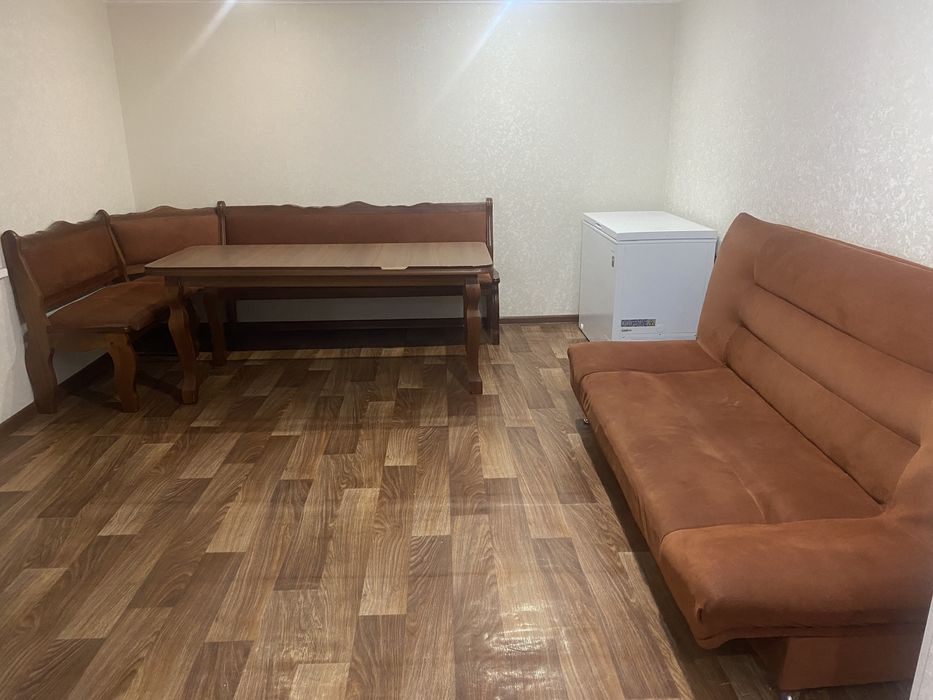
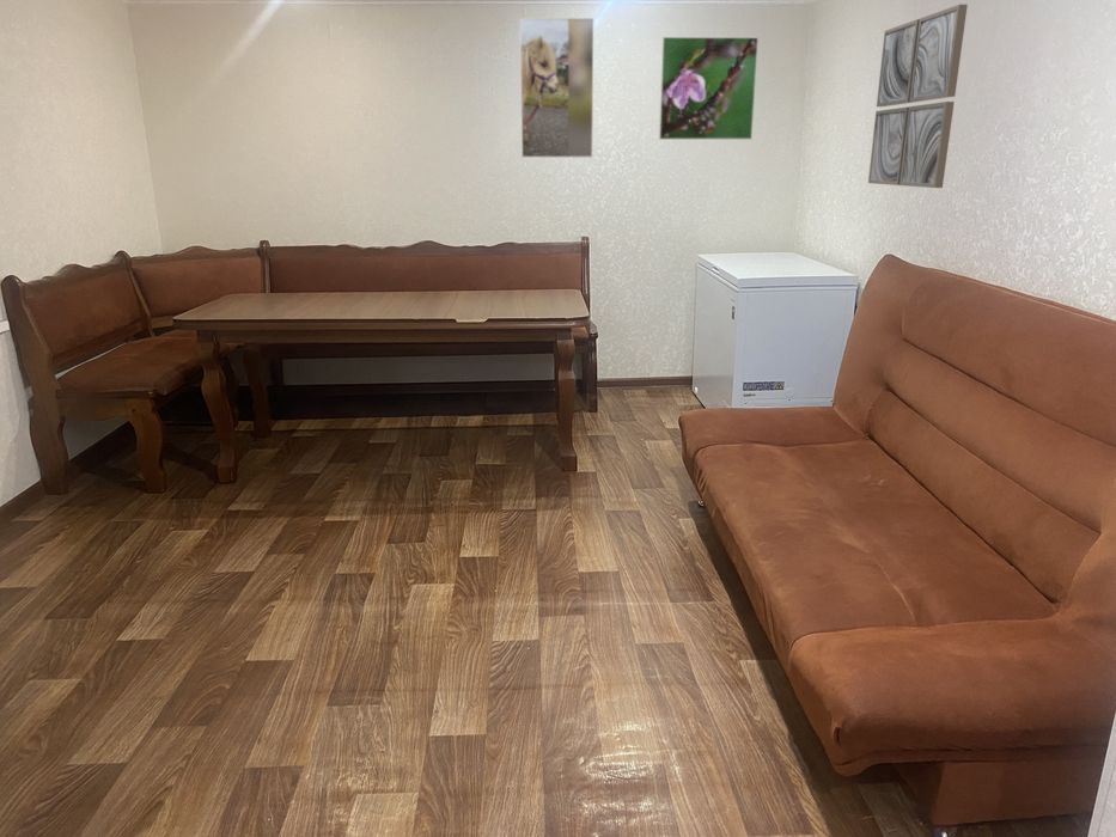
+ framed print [658,36,760,141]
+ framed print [519,17,594,159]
+ wall art [867,4,969,189]
